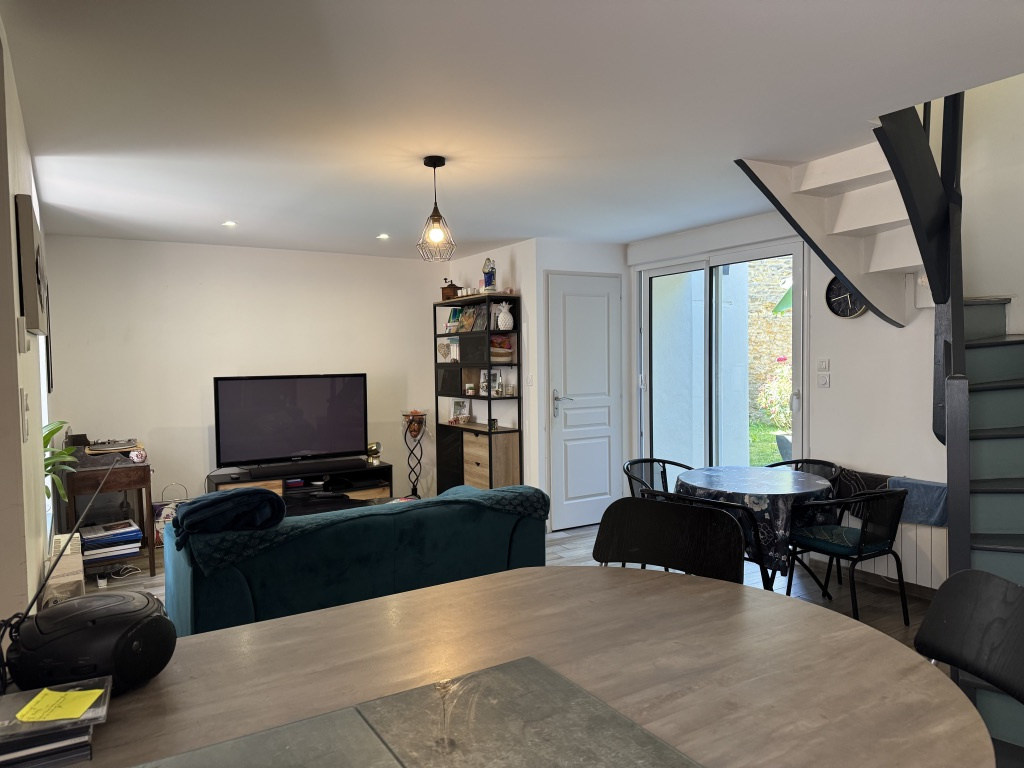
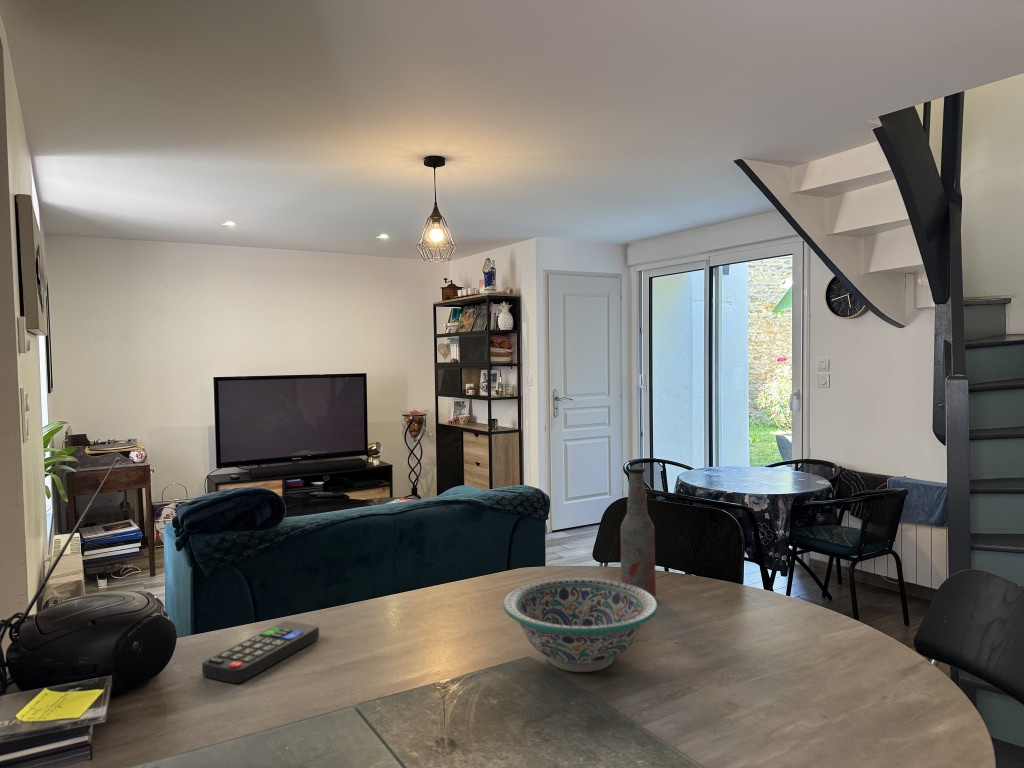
+ decorative bowl [502,577,659,673]
+ bottle [620,466,657,598]
+ remote control [201,620,320,684]
